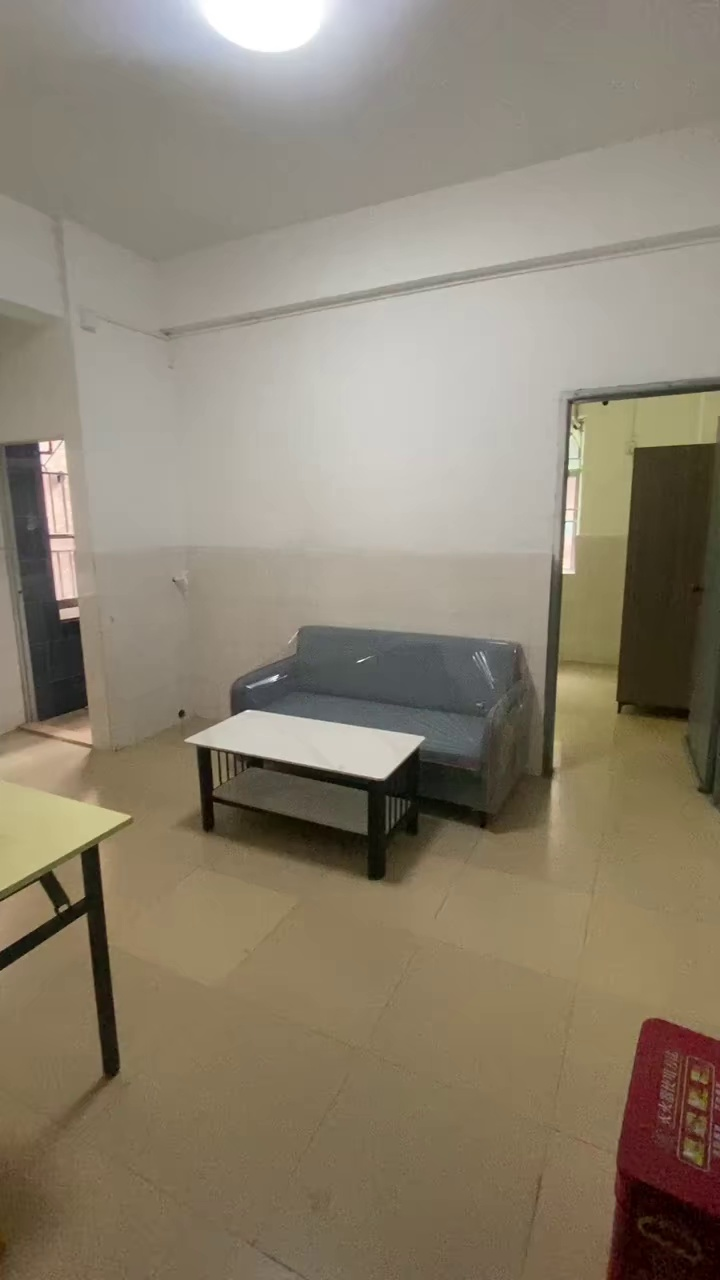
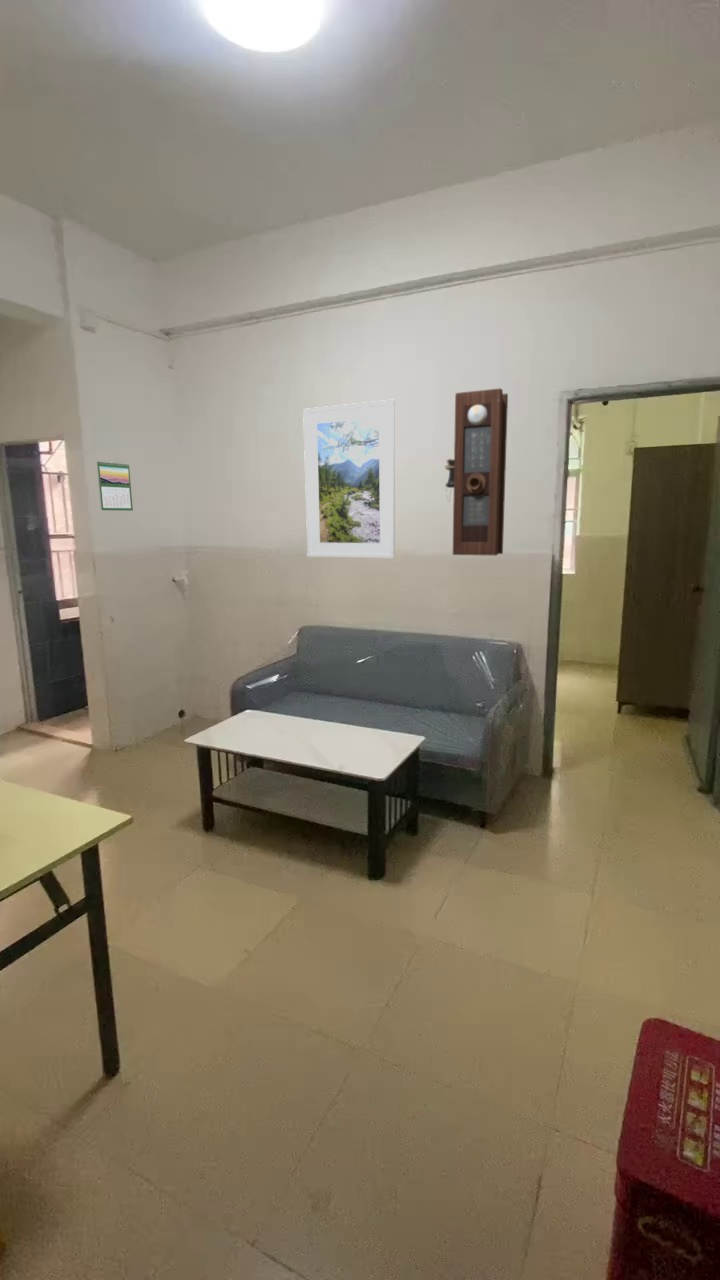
+ pendulum clock [444,387,509,557]
+ calendar [96,460,134,512]
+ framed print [302,399,396,559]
